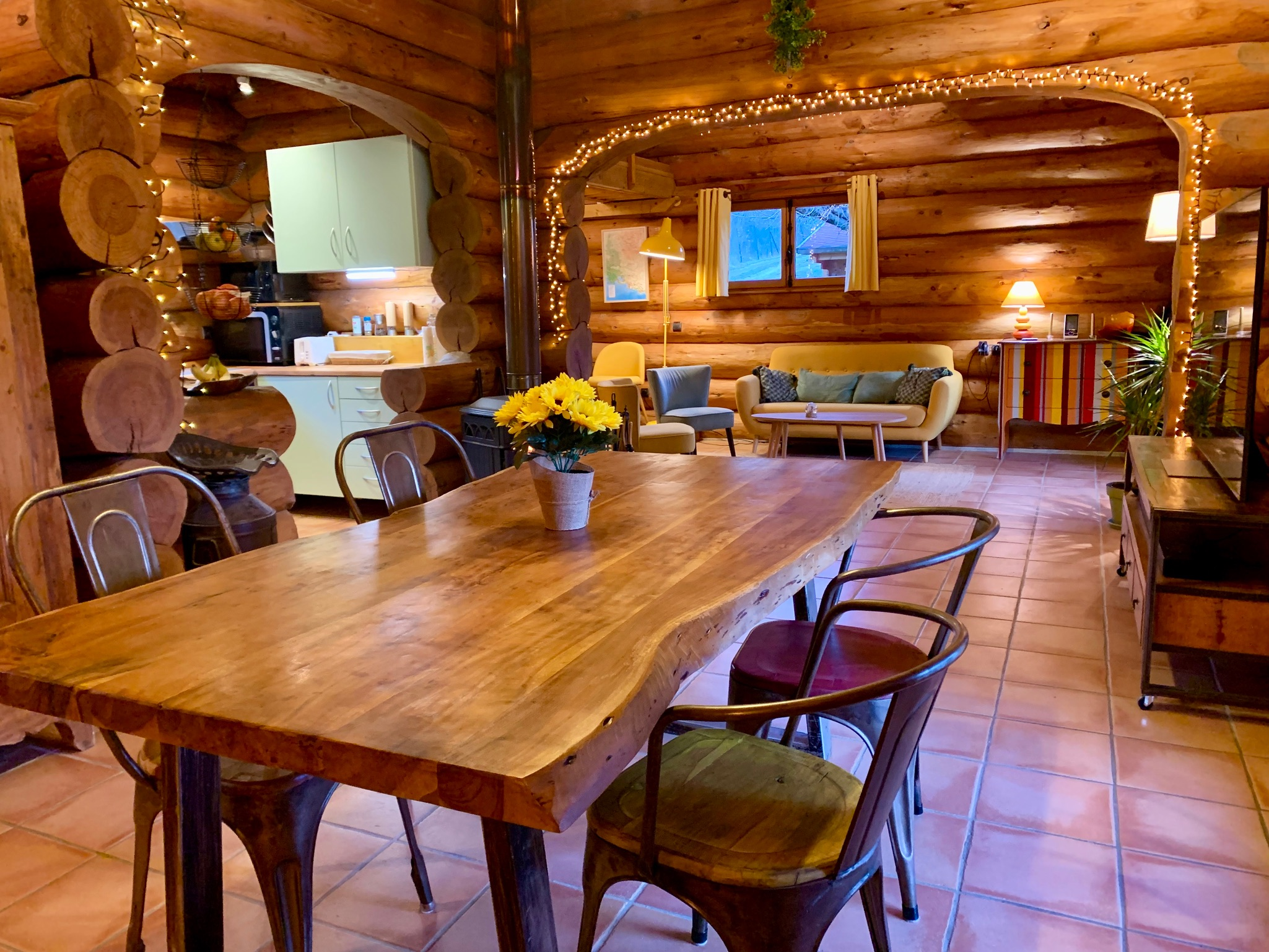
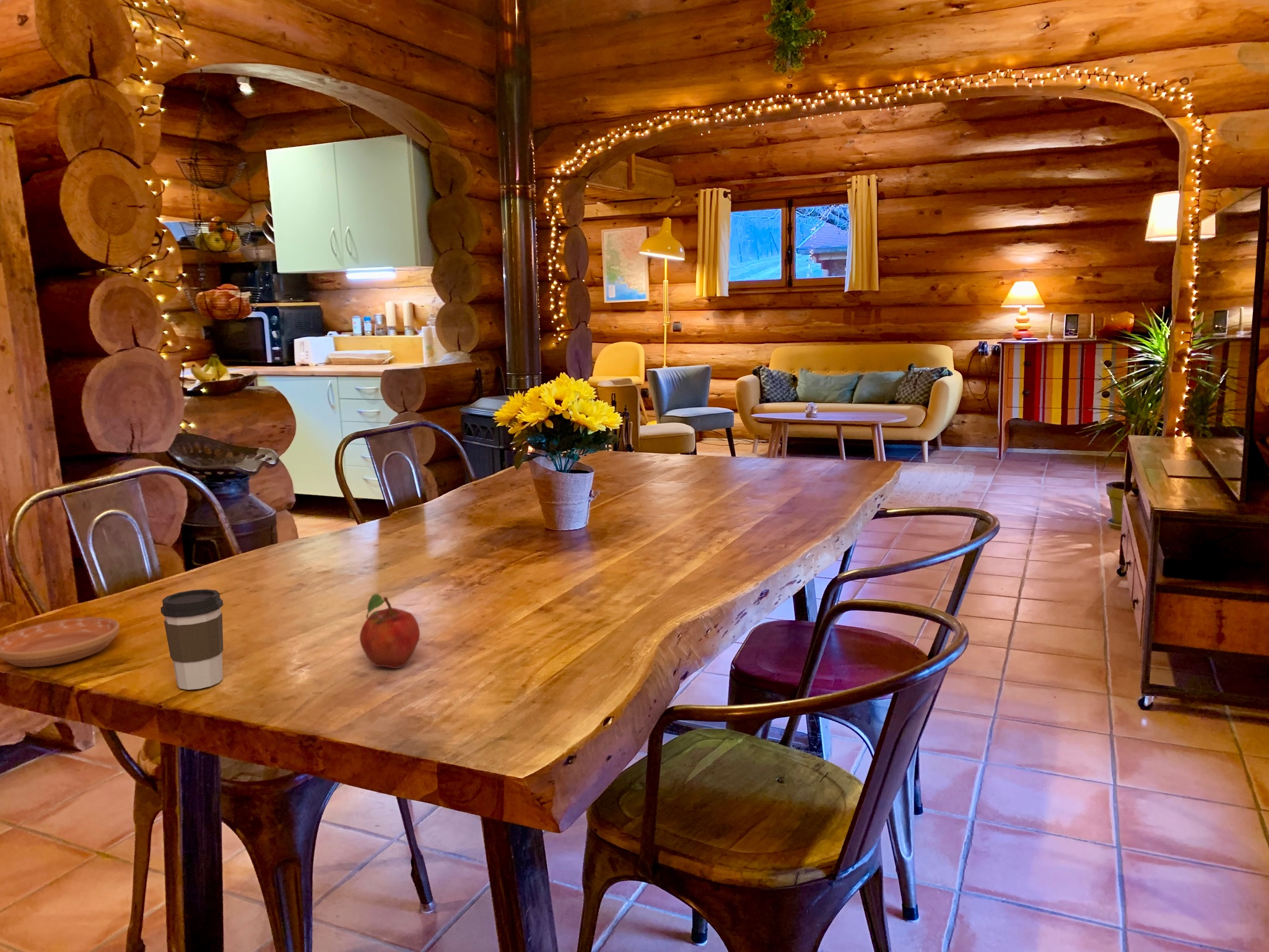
+ saucer [0,616,120,668]
+ fruit [359,593,421,669]
+ coffee cup [160,588,224,691]
